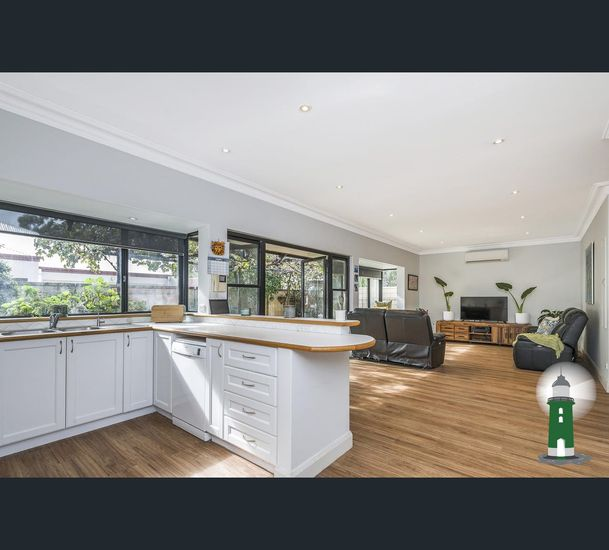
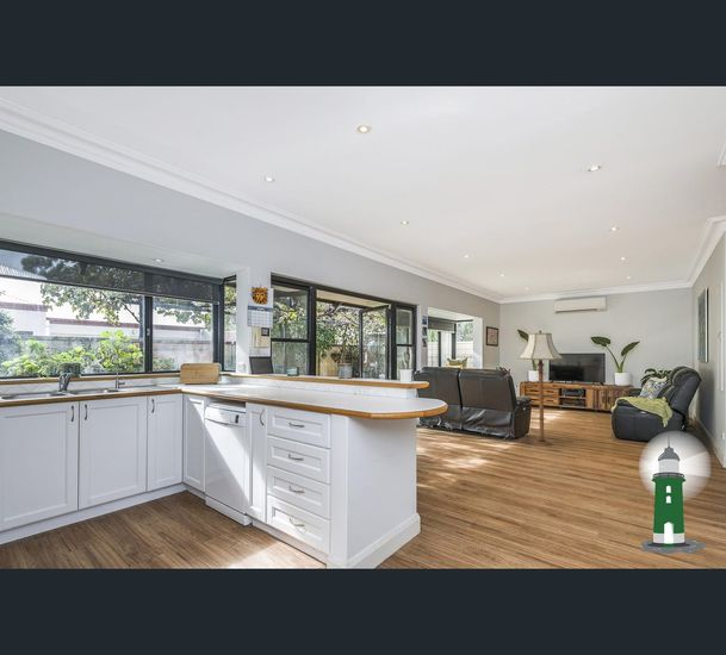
+ floor lamp [516,330,565,447]
